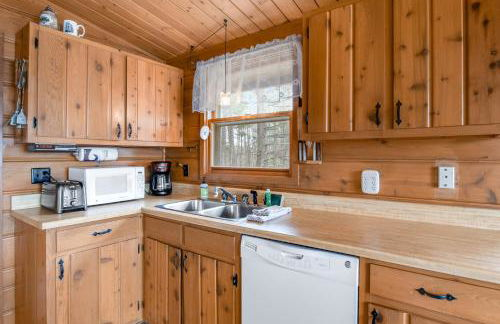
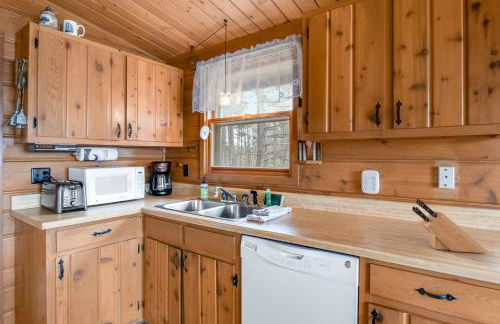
+ knife block [411,198,488,254]
